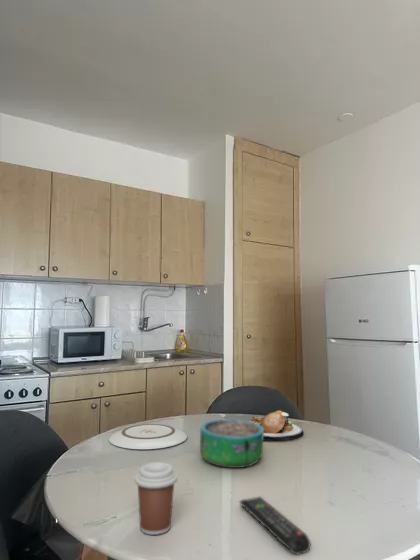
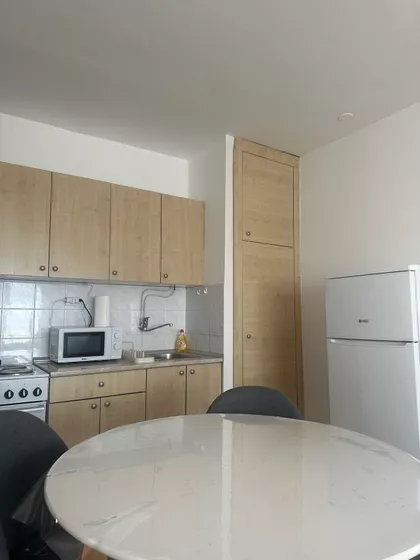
- coffee cup [133,461,179,536]
- decorative bowl [199,418,264,469]
- plate [248,409,305,441]
- remote control [239,496,312,556]
- plate [108,423,188,450]
